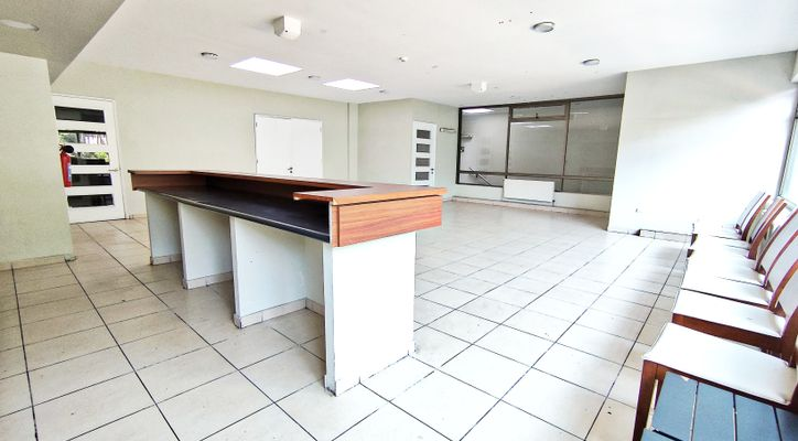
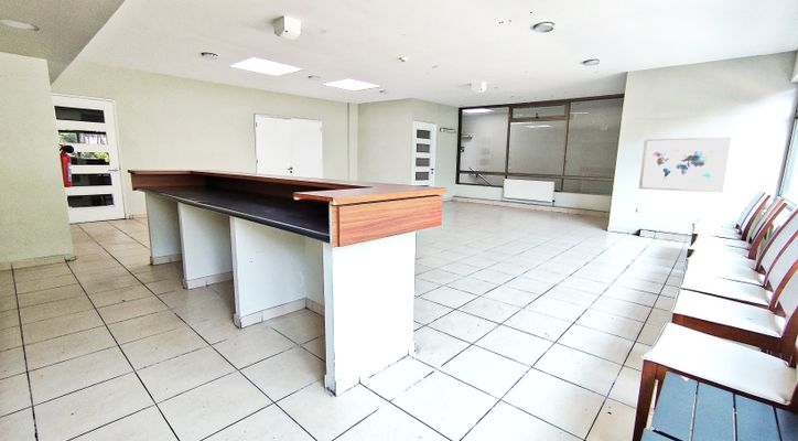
+ wall art [638,136,732,194]
